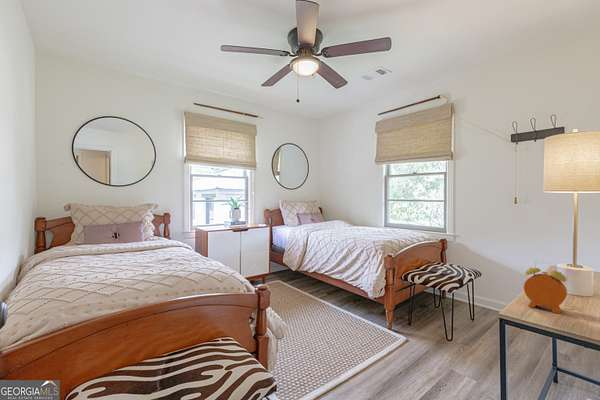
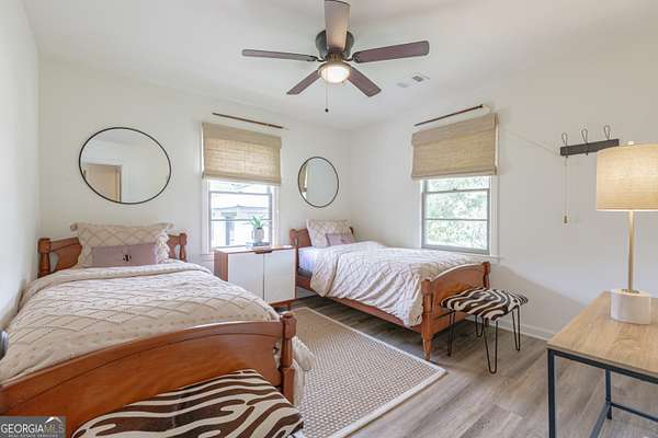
- alarm clock [523,260,568,315]
